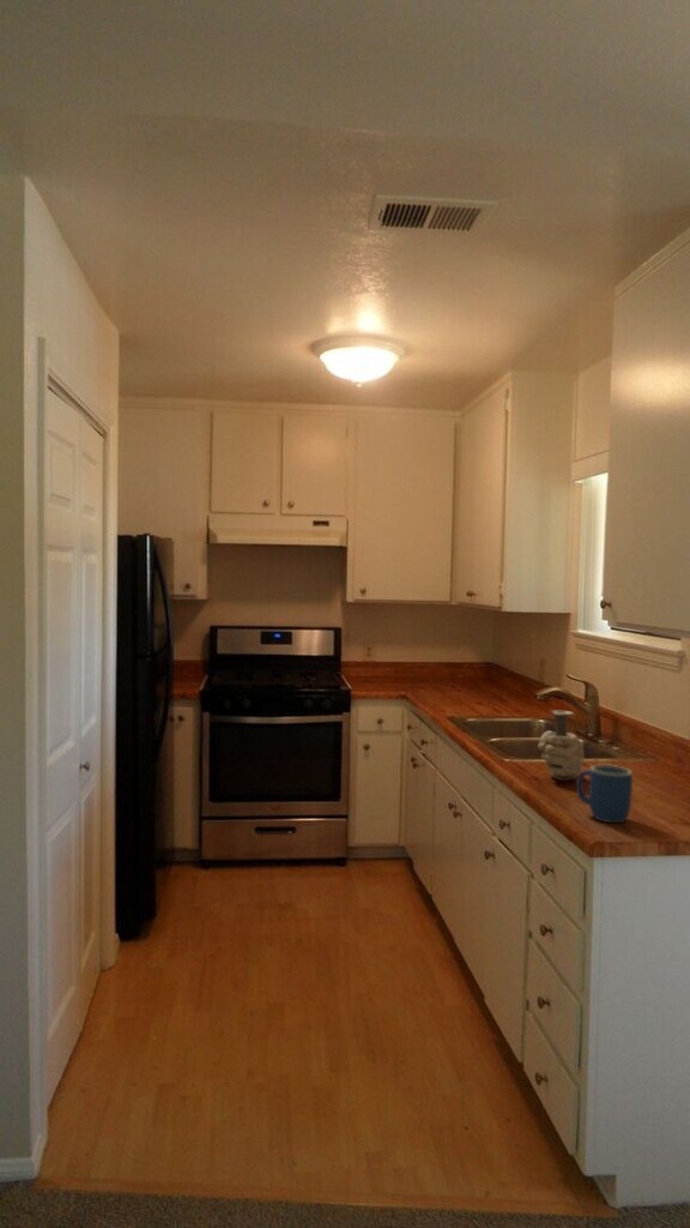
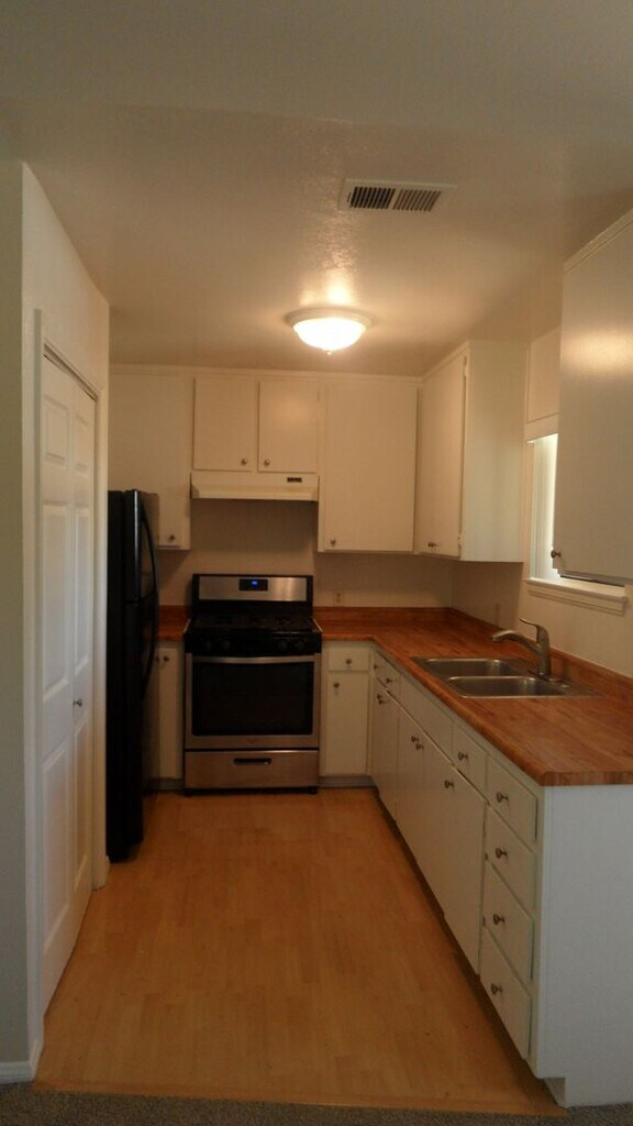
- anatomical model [537,709,585,782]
- mug [575,764,634,824]
